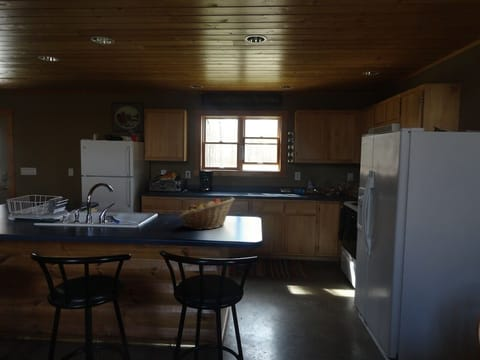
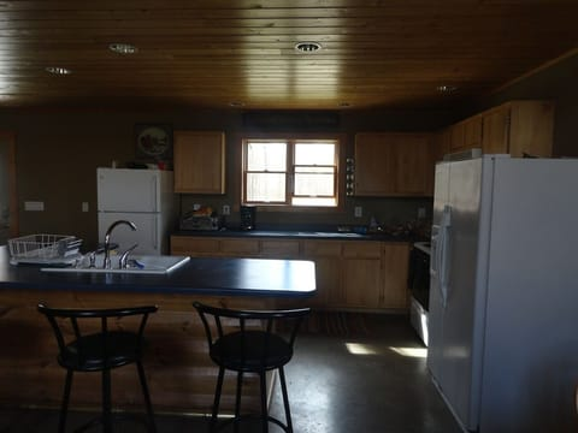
- fruit basket [178,196,235,231]
